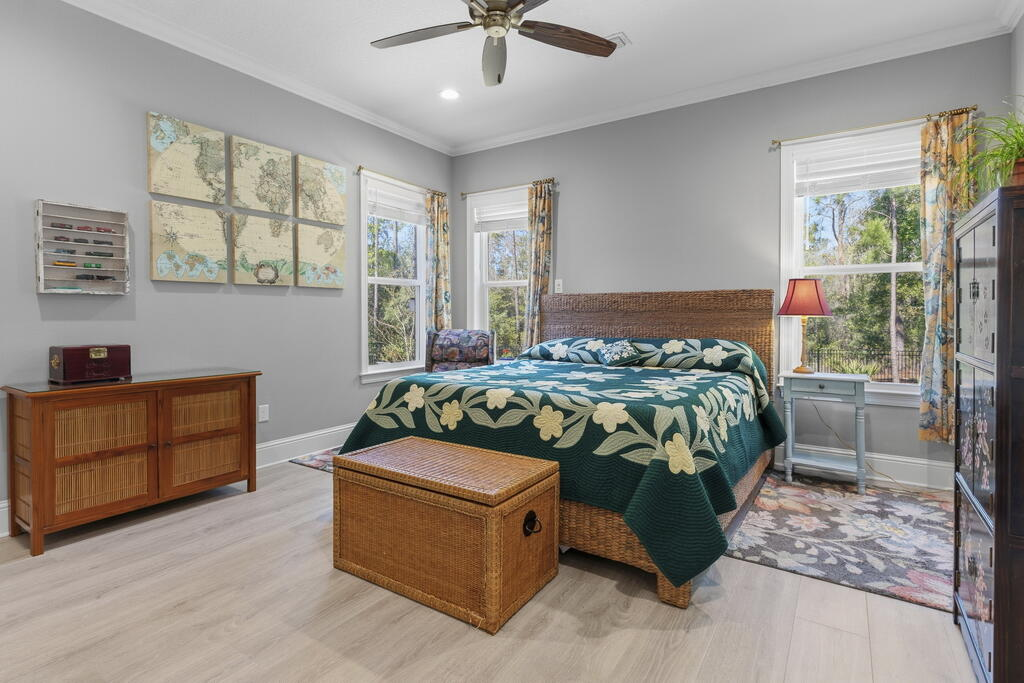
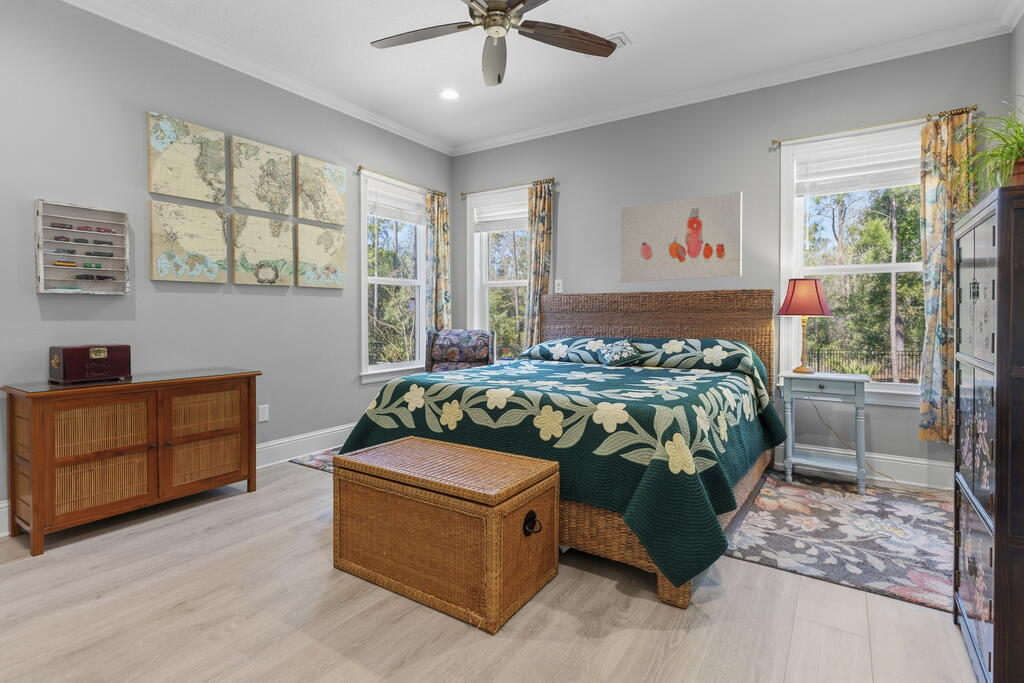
+ wall art [620,190,743,284]
